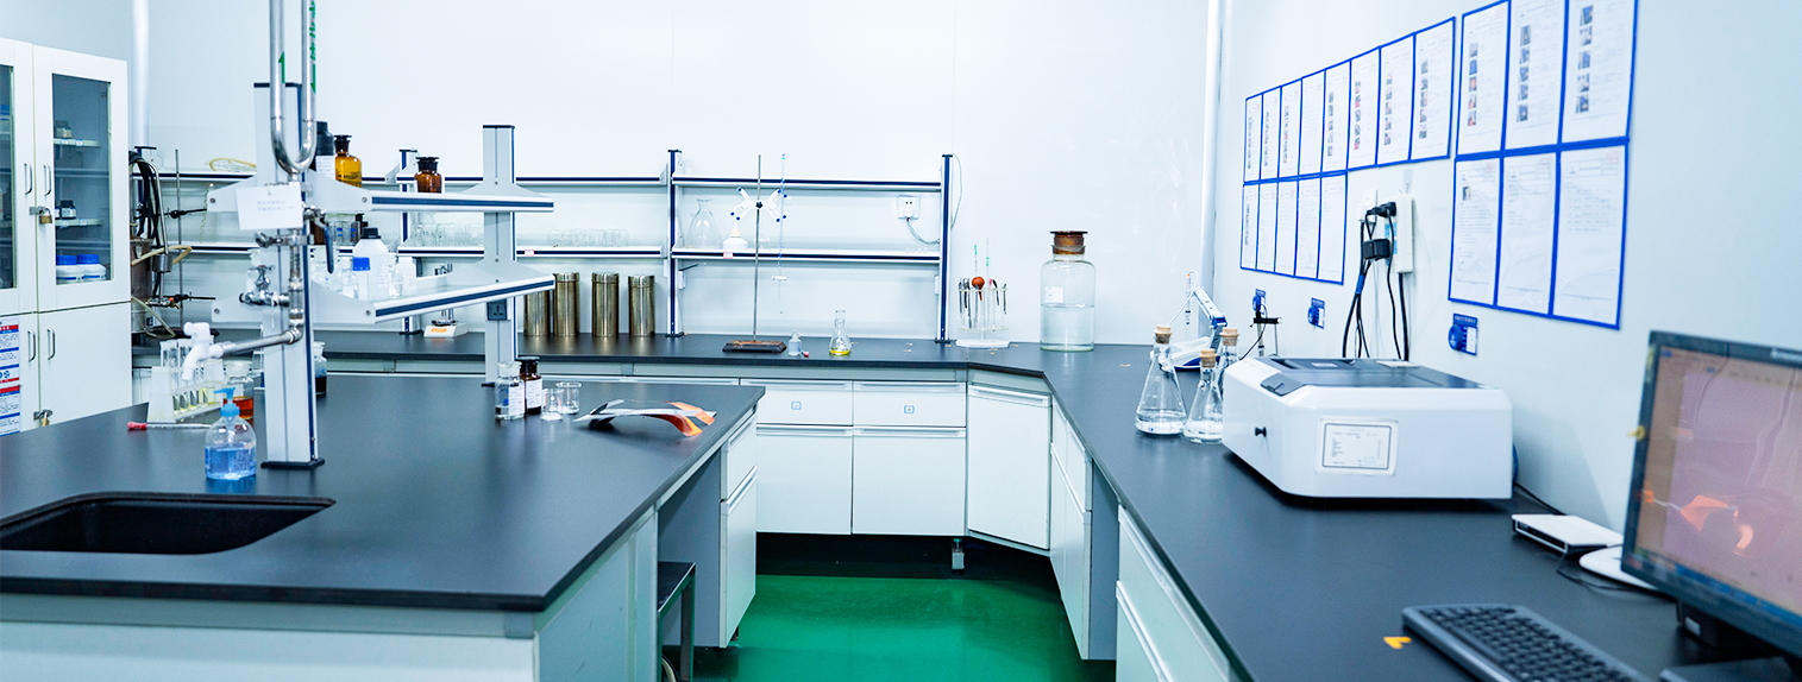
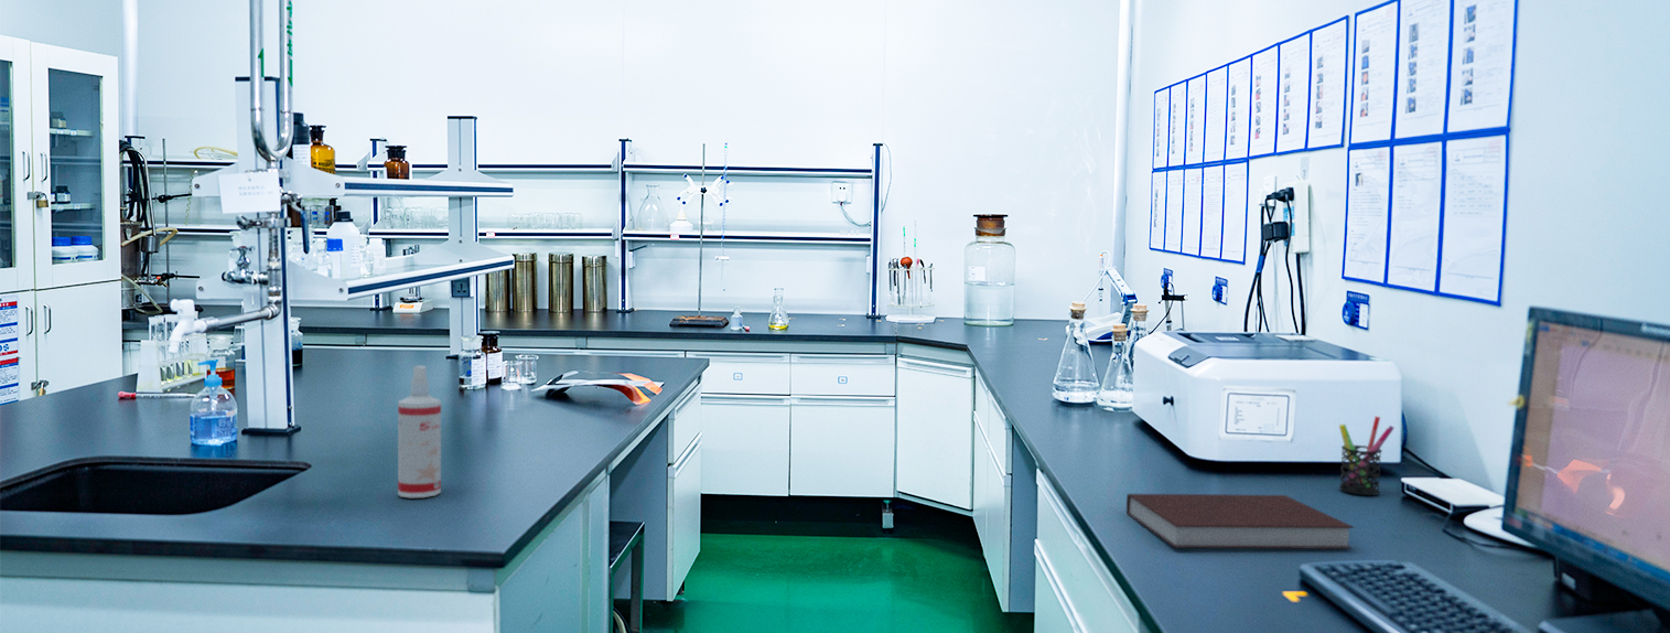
+ notebook [1125,493,1355,550]
+ pen holder [1338,416,1396,496]
+ spray bottle [397,365,442,498]
